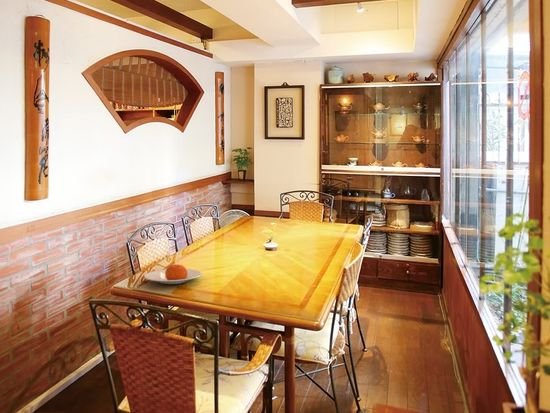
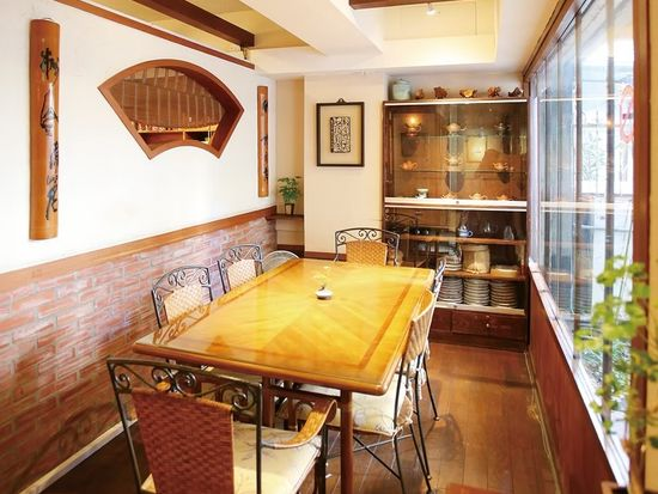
- plate [143,263,203,285]
